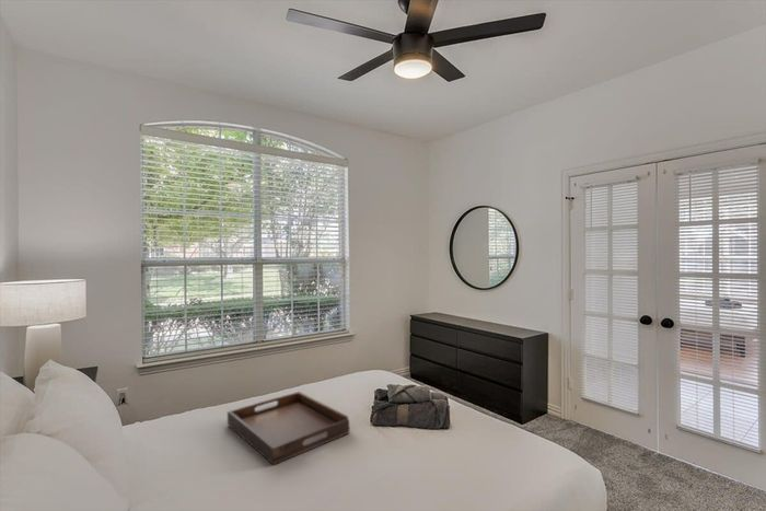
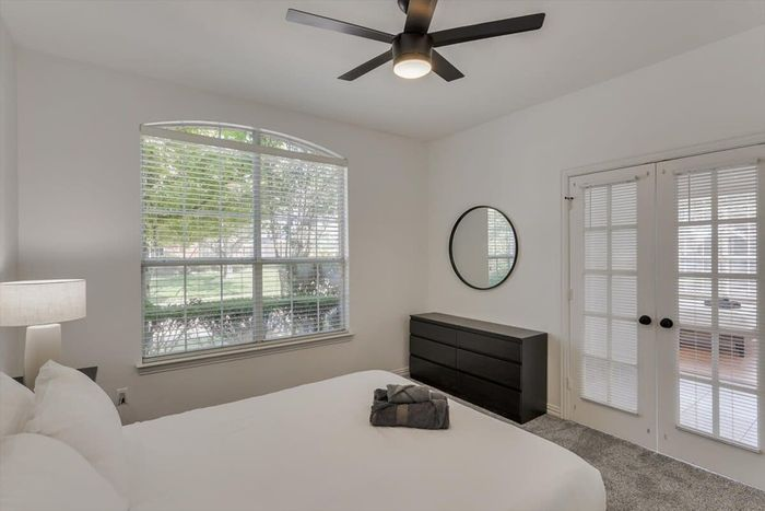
- serving tray [227,391,350,466]
